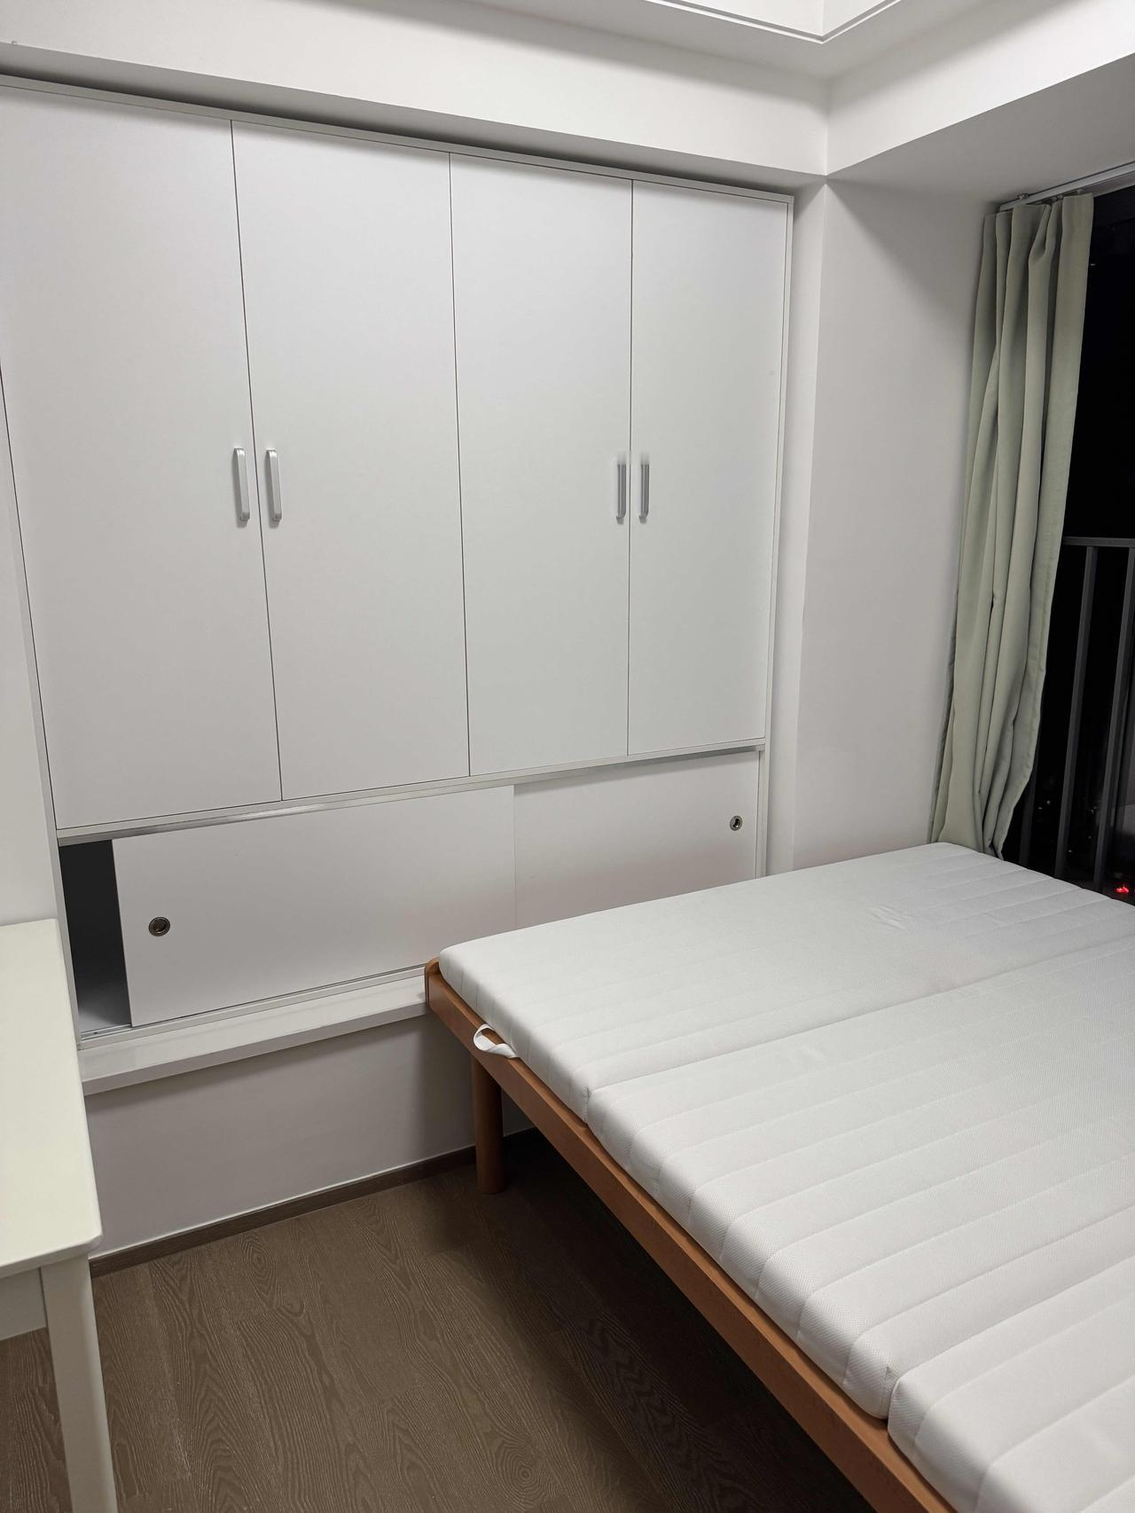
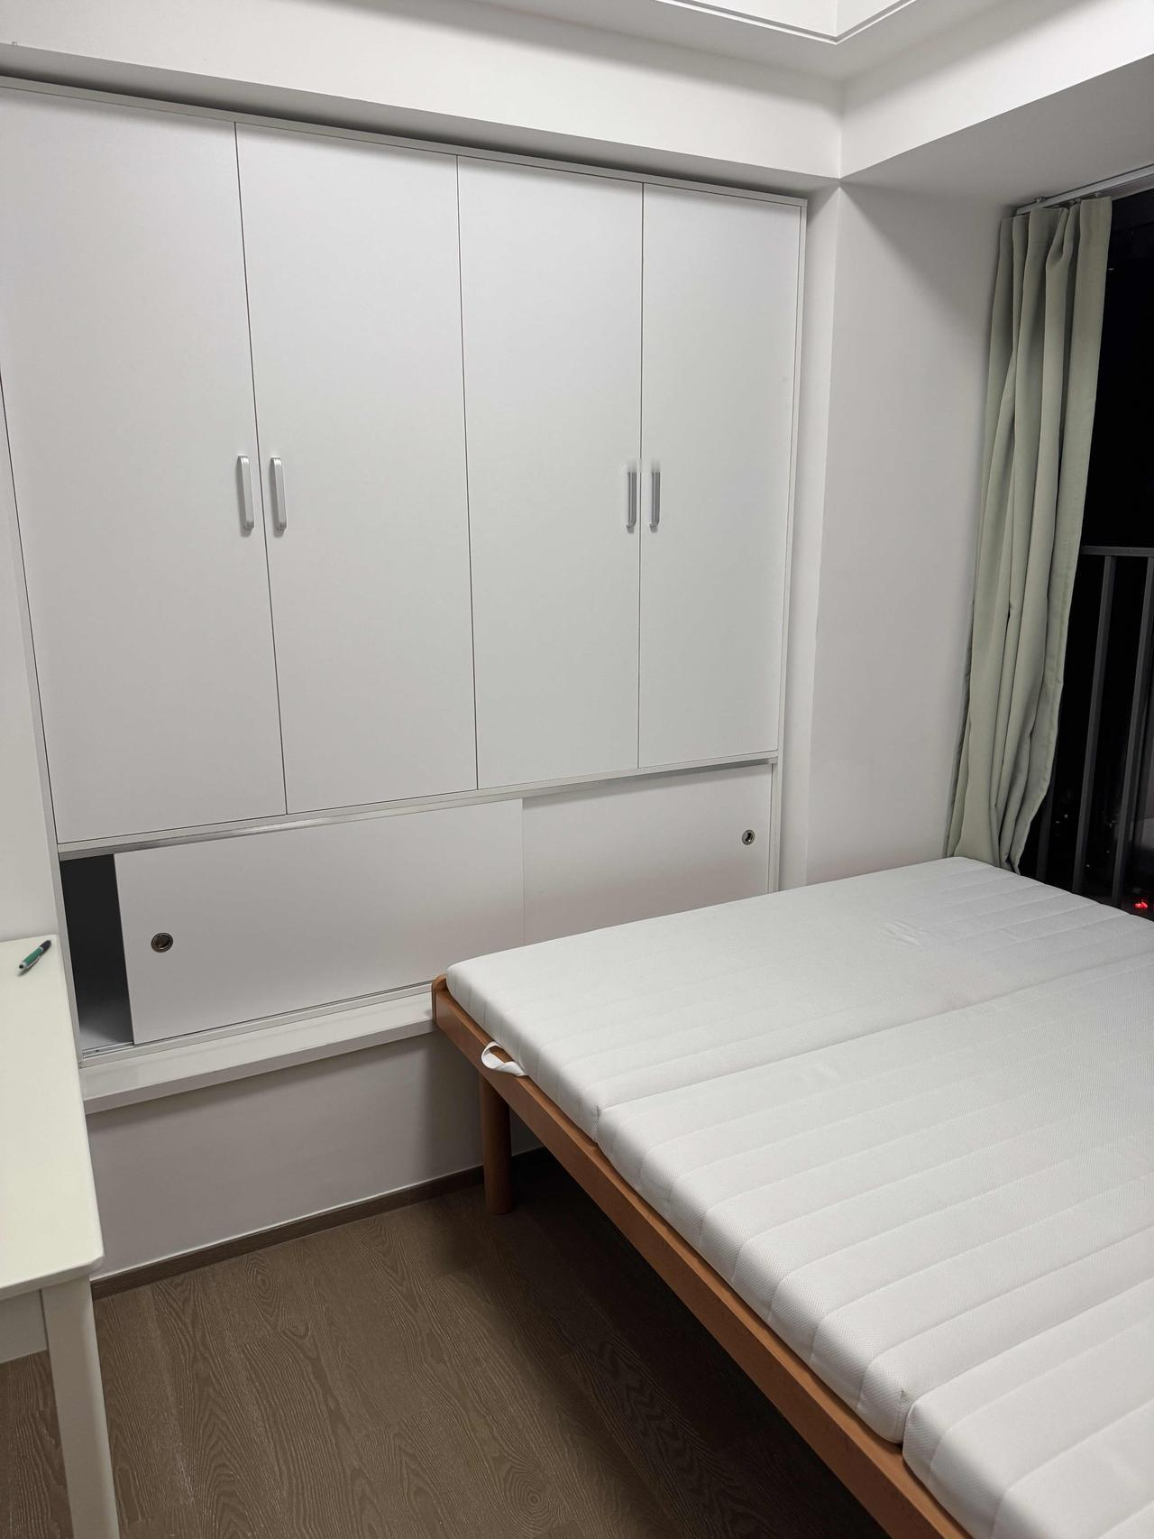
+ pen [18,939,52,970]
